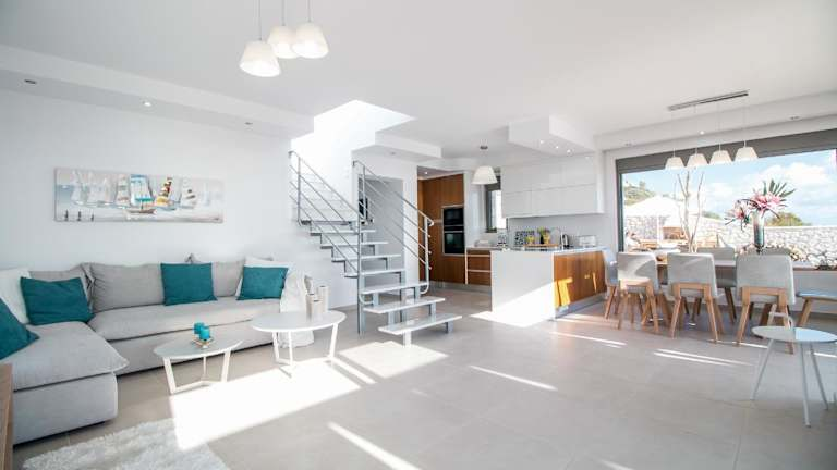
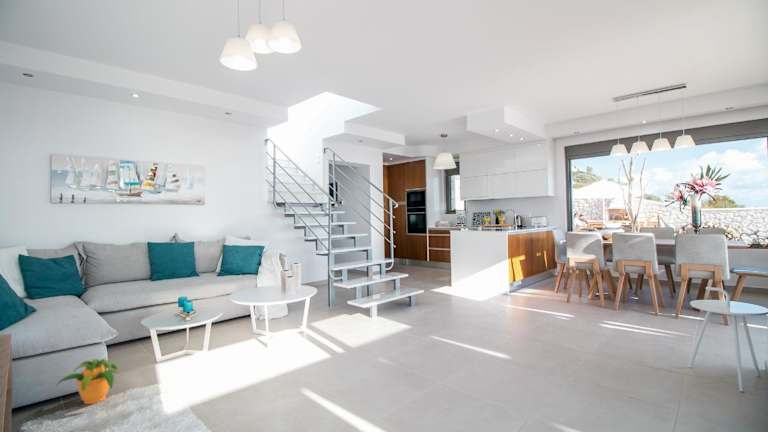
+ potted plant [55,357,123,405]
